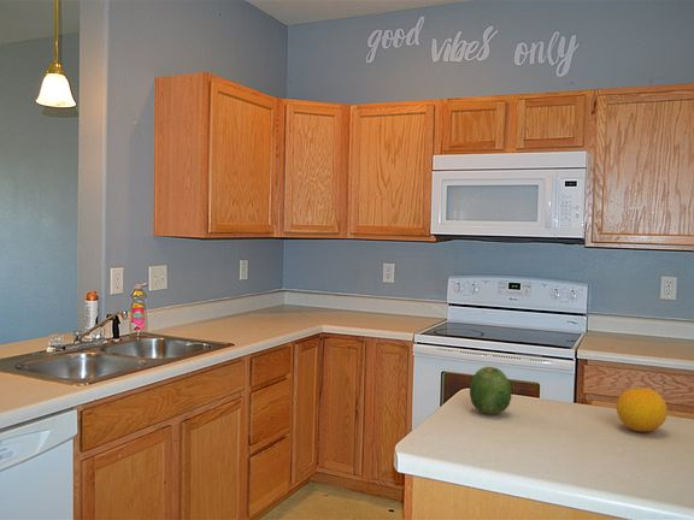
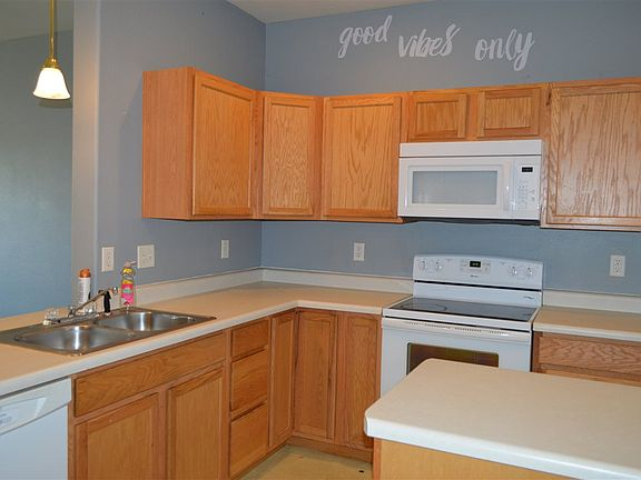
- fruit [616,385,669,433]
- fruit [469,366,513,415]
